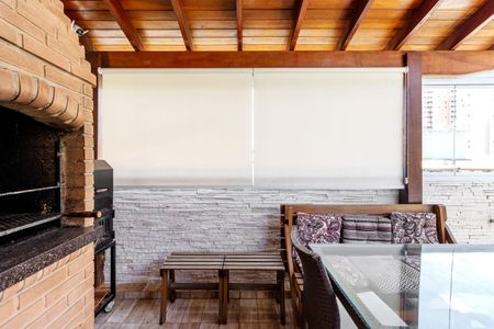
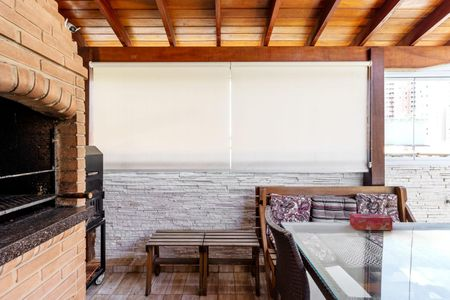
+ tissue box [349,213,394,231]
